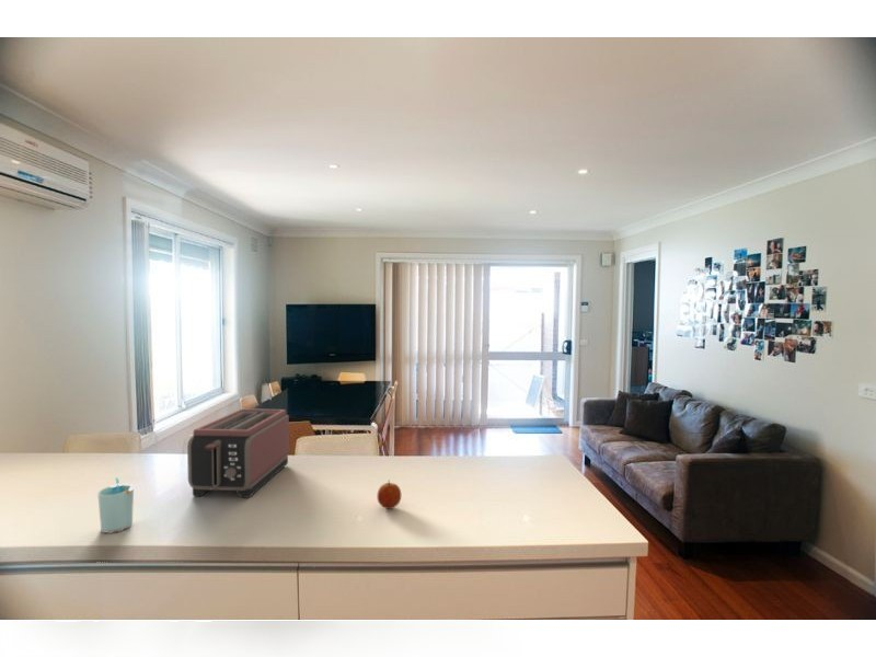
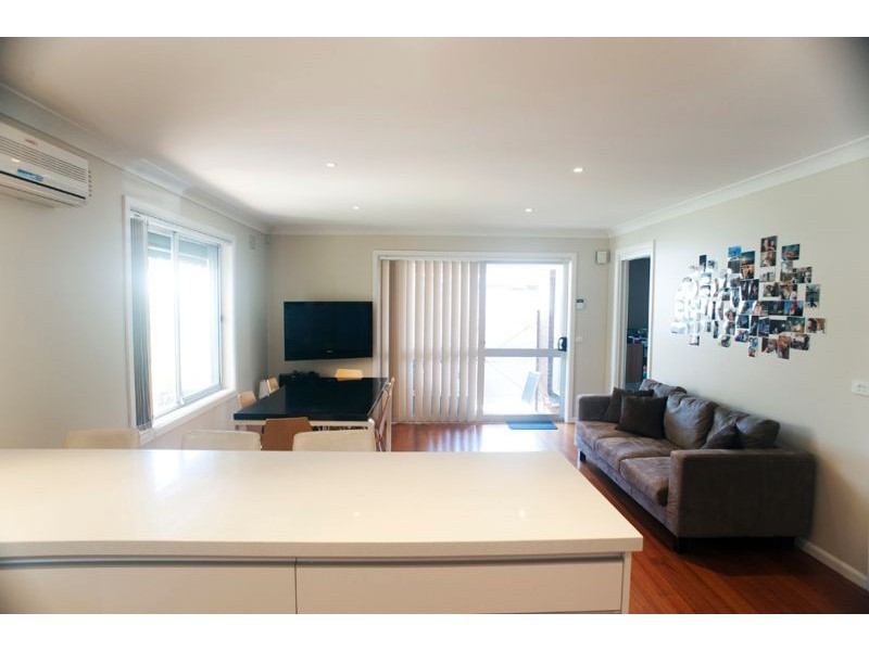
- cup [97,476,135,534]
- toaster [186,407,290,499]
- fruit [377,479,402,510]
